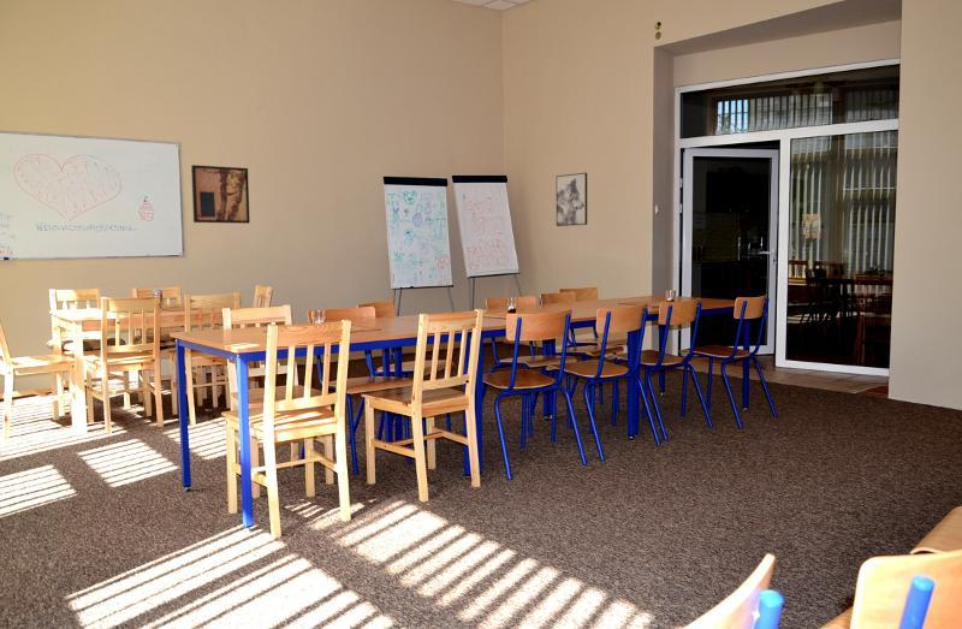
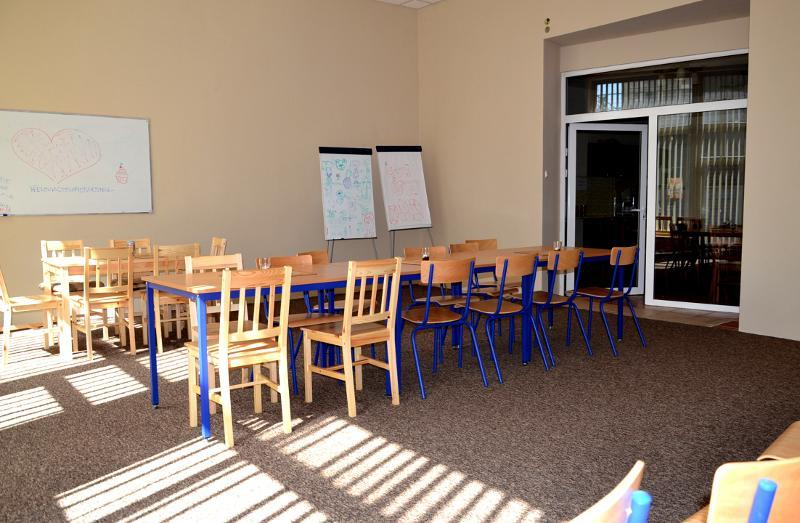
- wall art [190,164,251,225]
- wall art [556,172,588,227]
